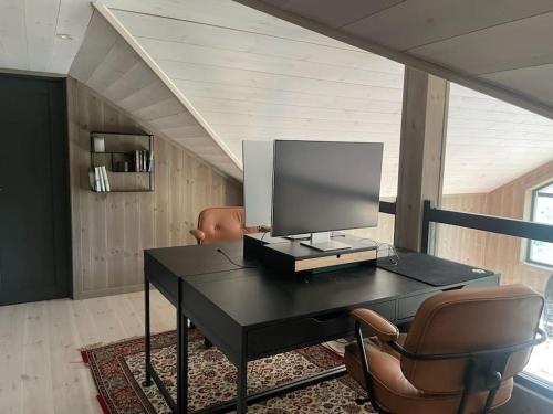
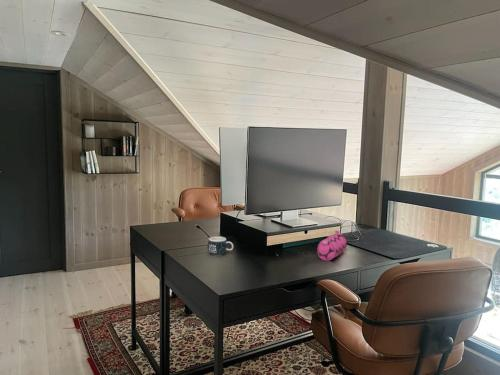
+ mug [207,236,234,257]
+ pencil case [317,230,348,262]
